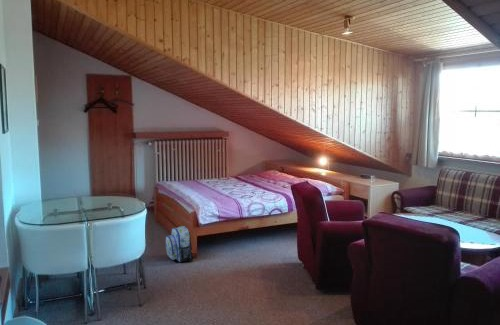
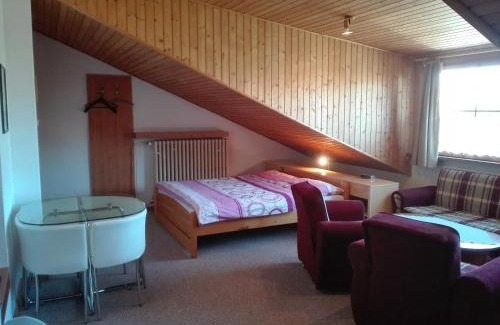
- backpack [165,225,195,263]
